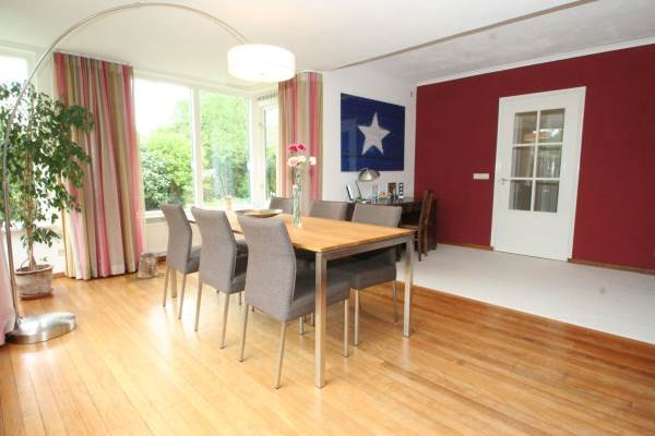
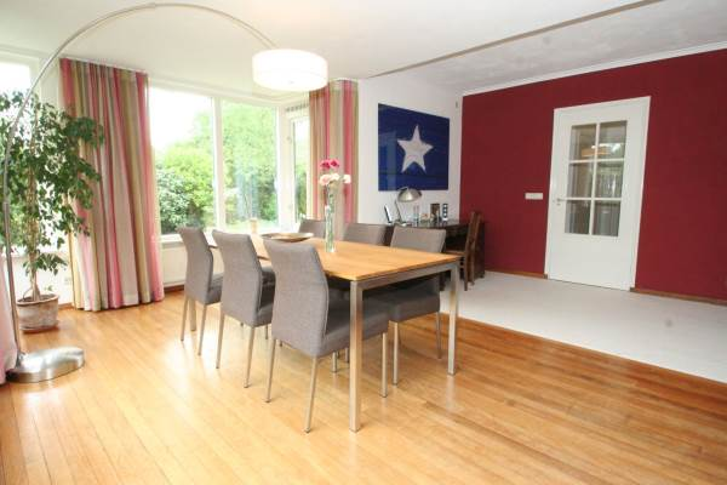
- watering can [136,251,162,279]
